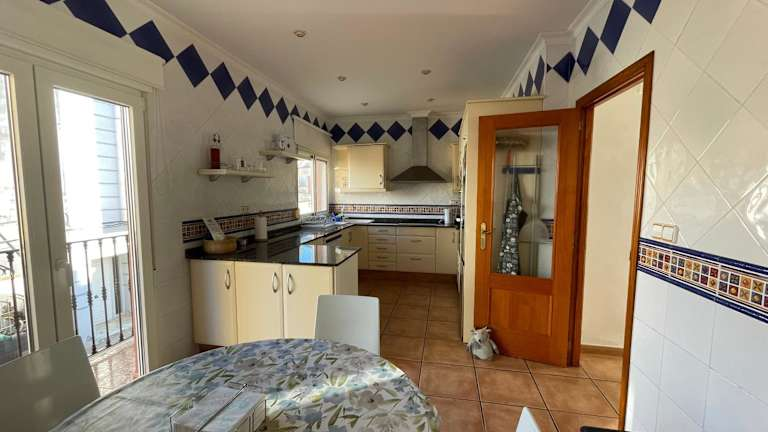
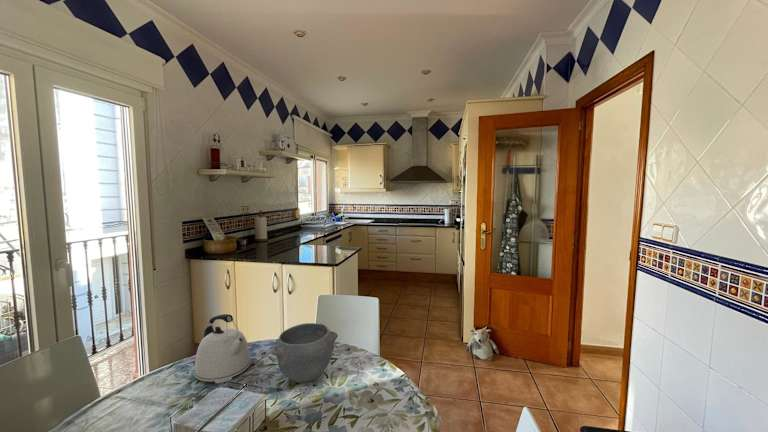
+ kettle [193,313,252,384]
+ bowl [270,322,339,384]
